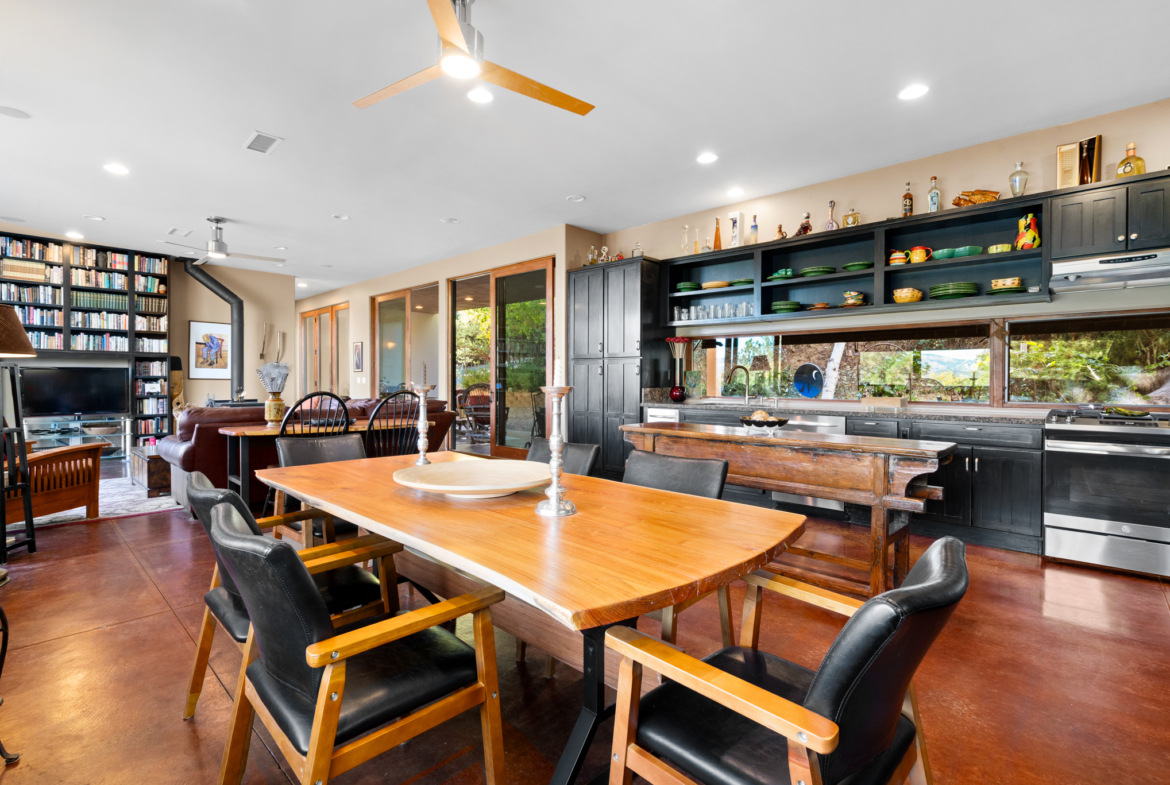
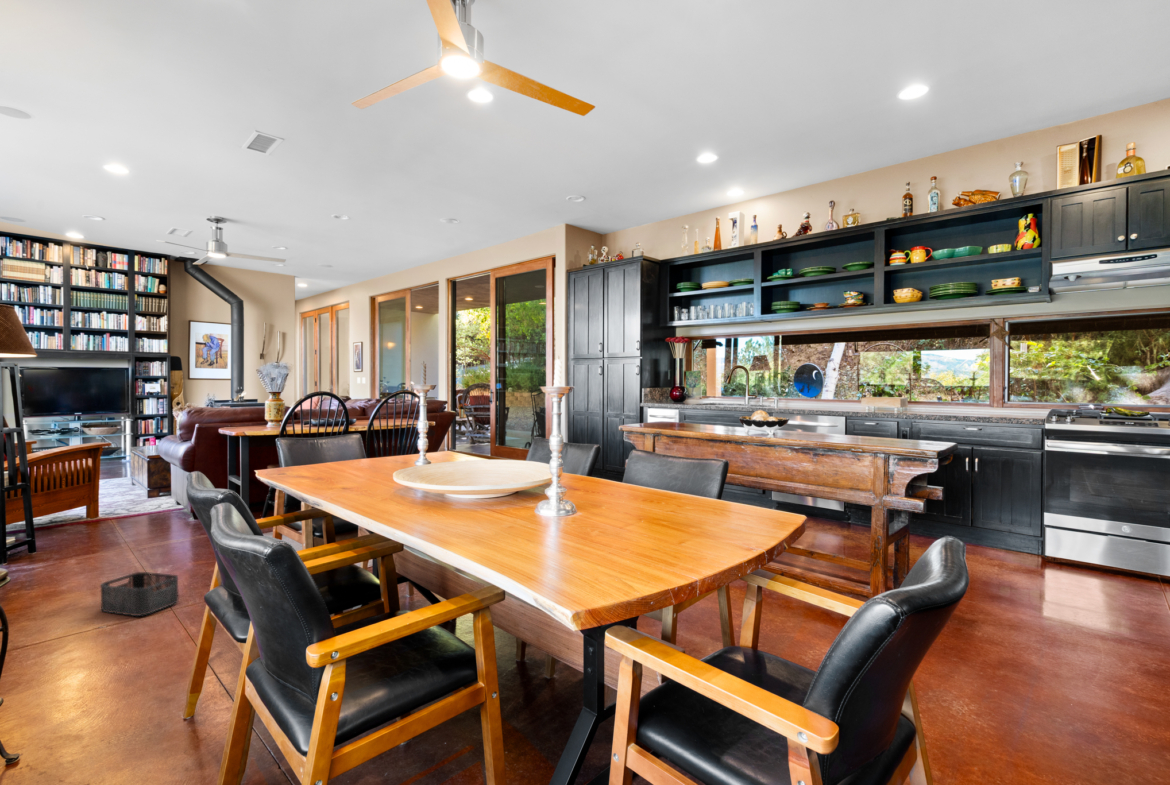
+ storage bin [100,571,180,617]
